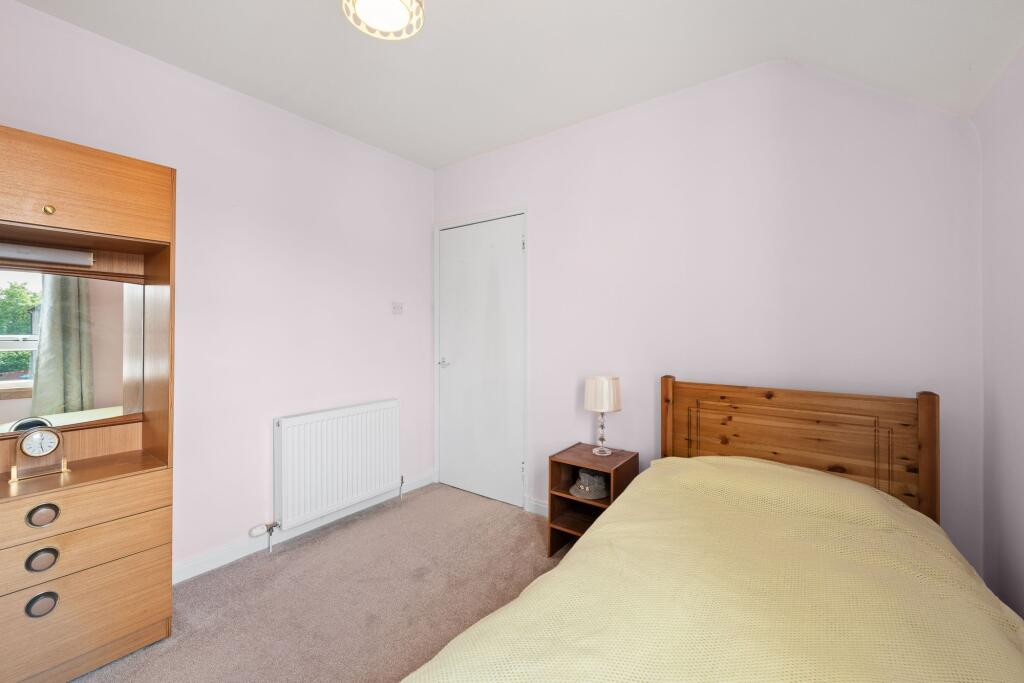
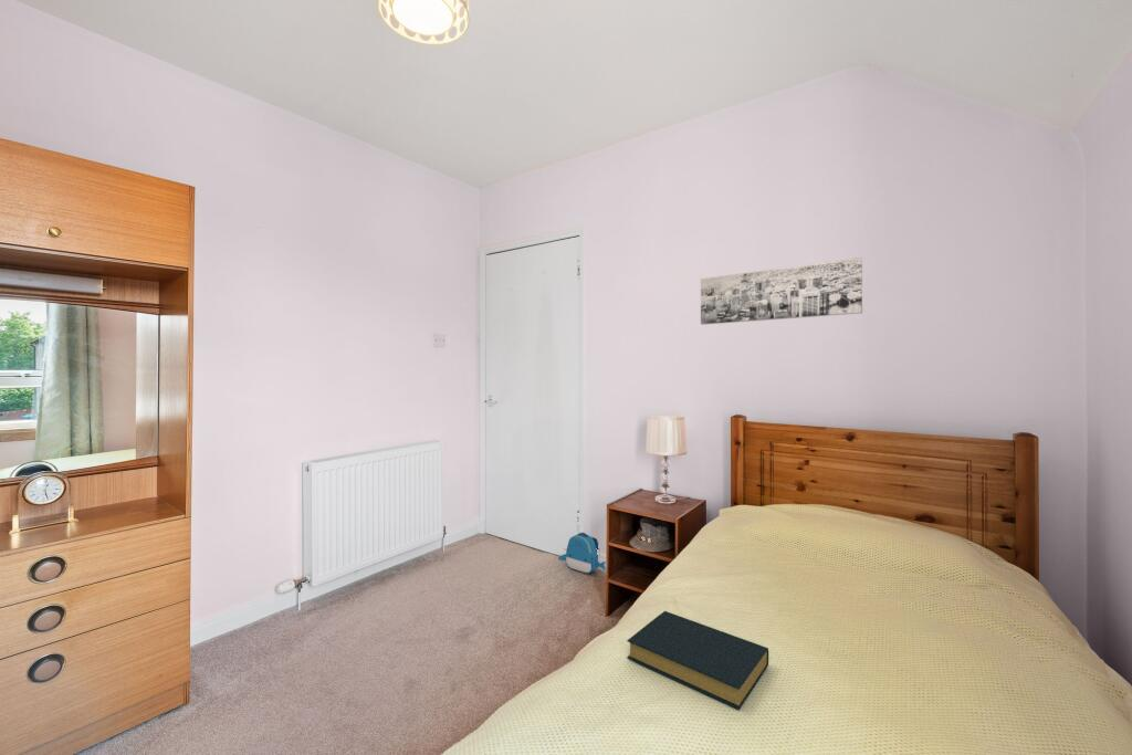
+ backpack [557,532,607,575]
+ wall art [700,256,863,326]
+ hardback book [626,610,769,711]
